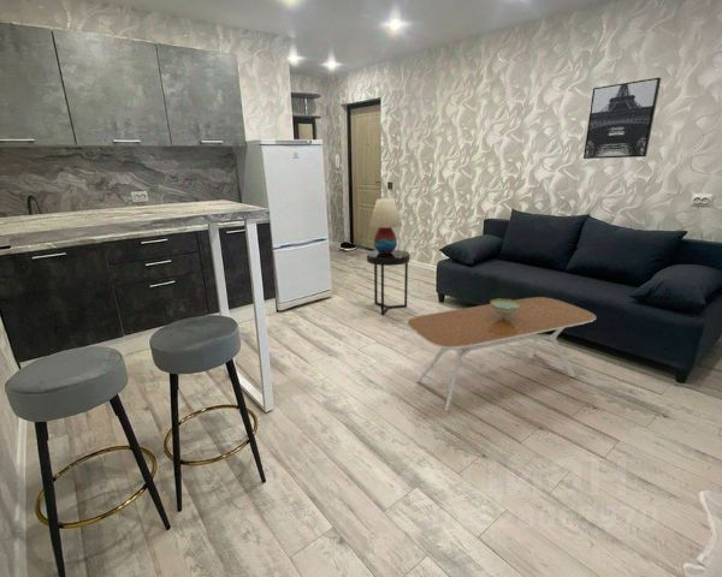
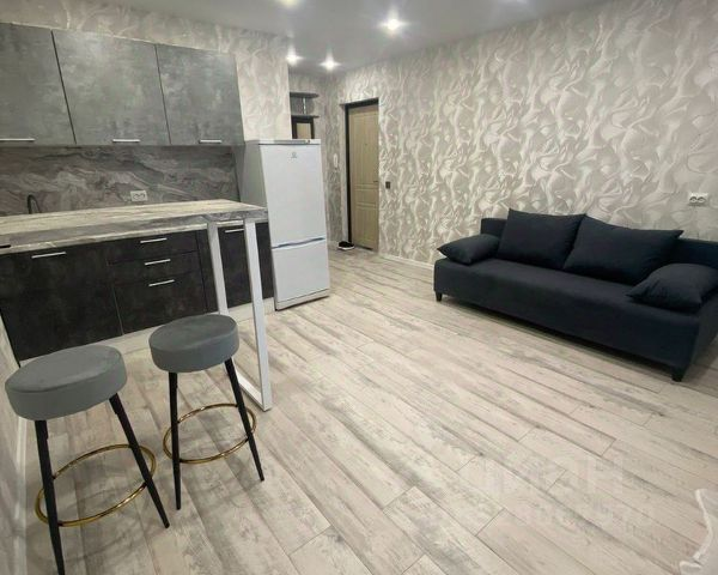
- coffee table [407,296,598,412]
- table lamp [368,198,403,254]
- side table [366,249,410,316]
- decorative bowl [489,297,521,317]
- wall art [582,77,662,160]
